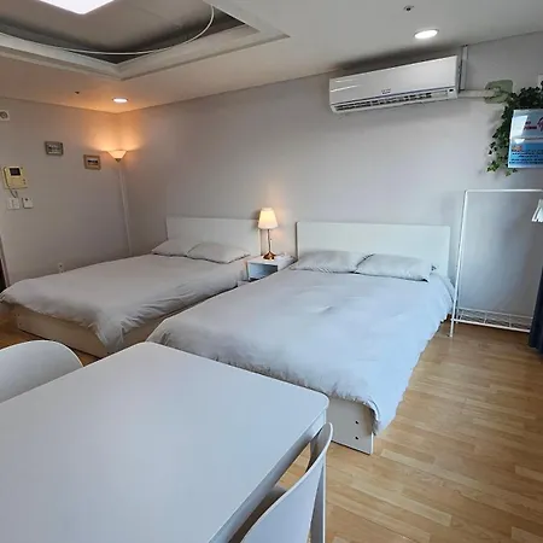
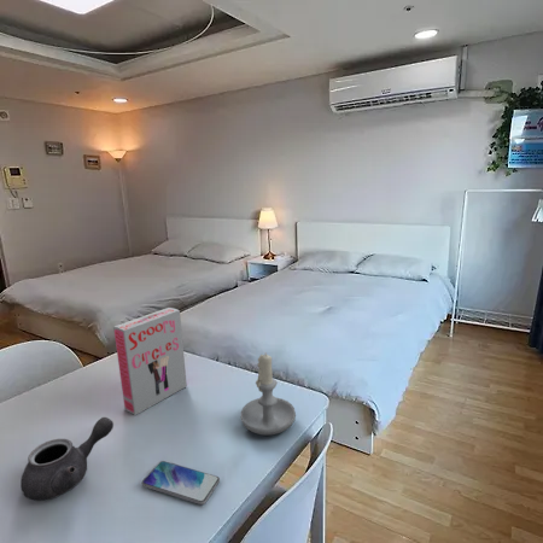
+ teapot [19,416,115,502]
+ candle [240,351,297,437]
+ board game [112,306,188,416]
+ smartphone [141,460,221,506]
